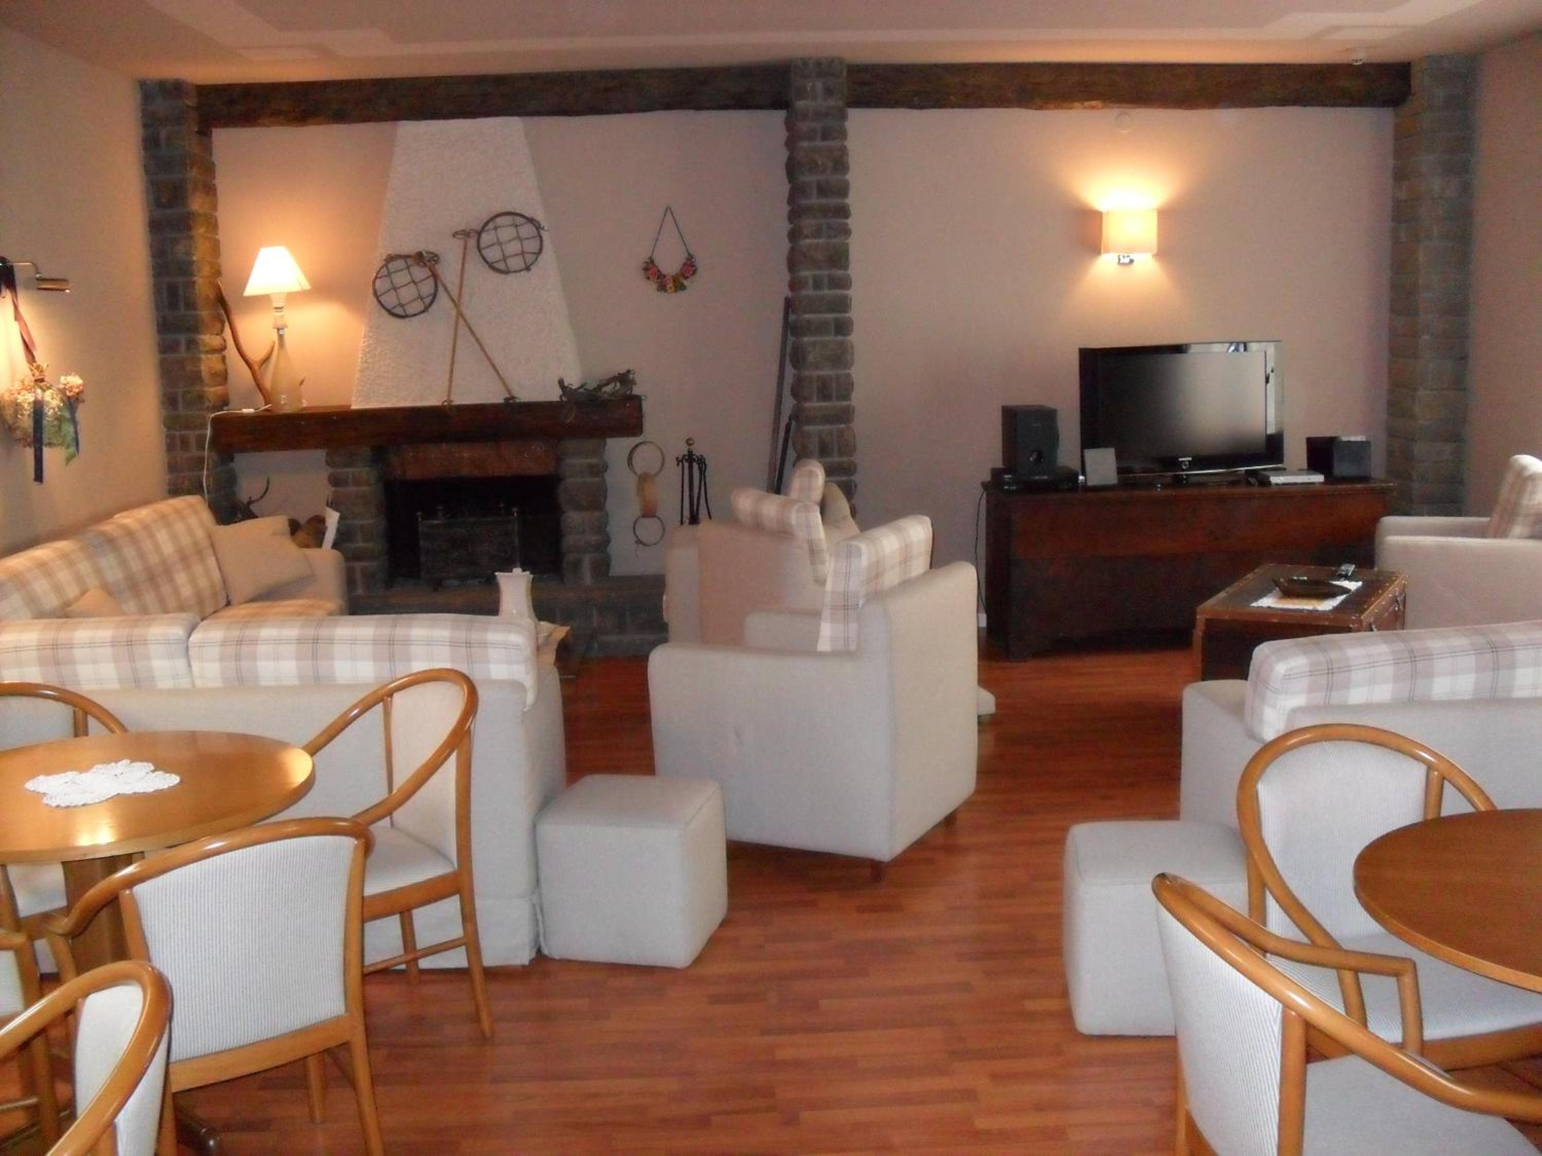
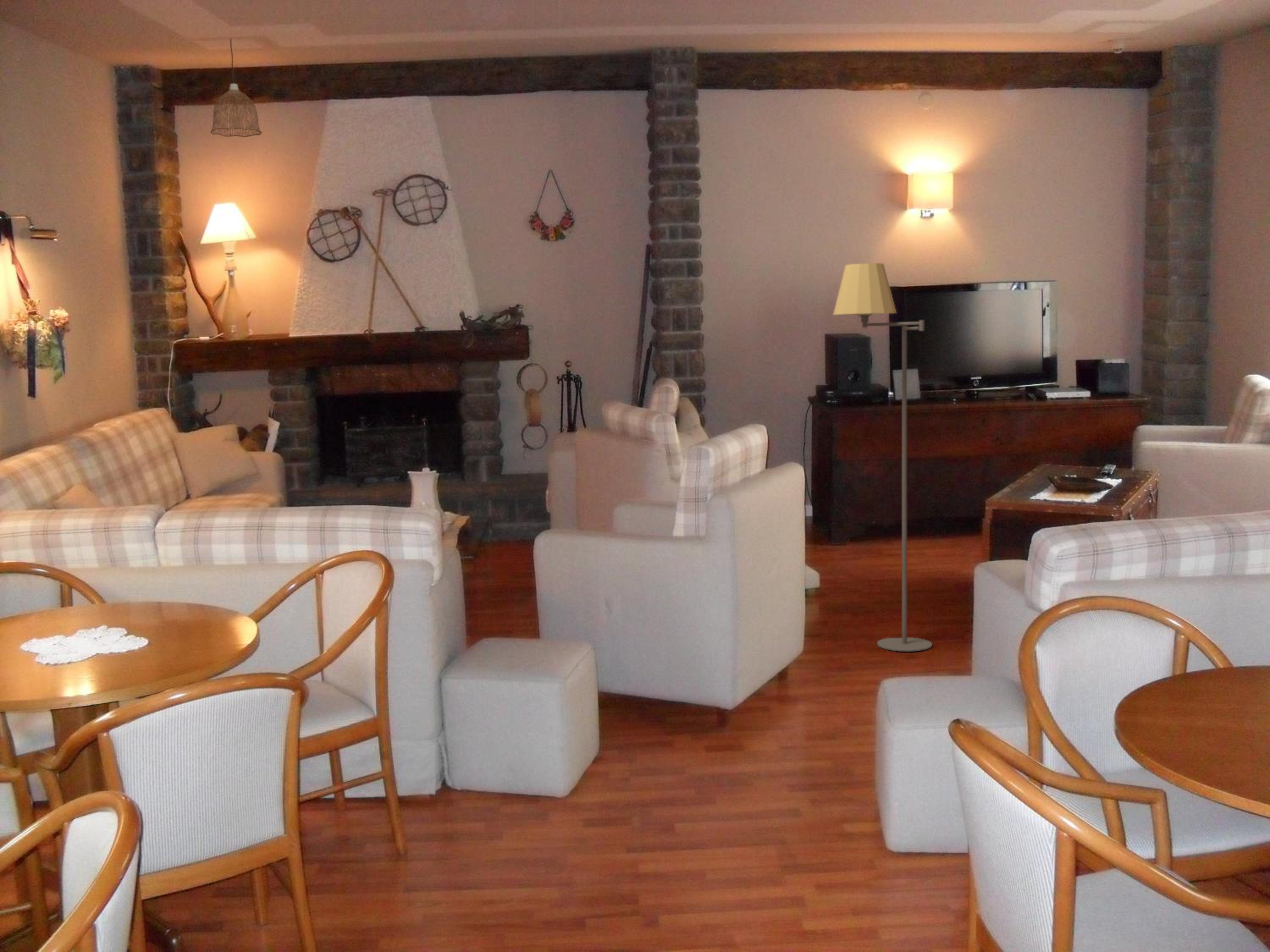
+ pendant lamp [210,38,262,138]
+ floor lamp [833,263,933,652]
